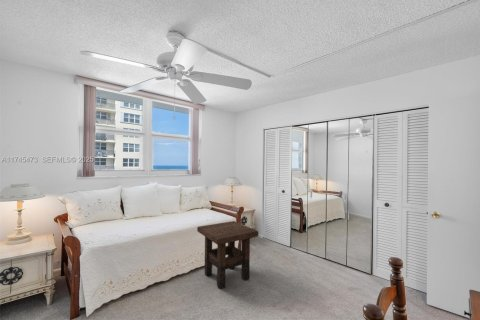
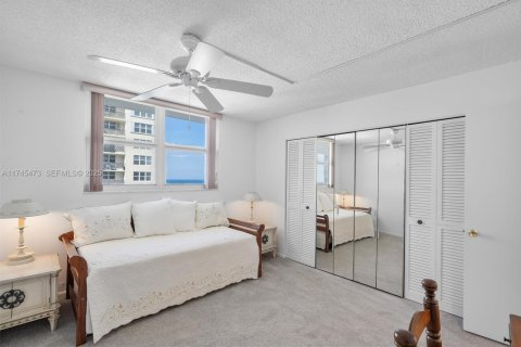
- side table [196,220,259,289]
